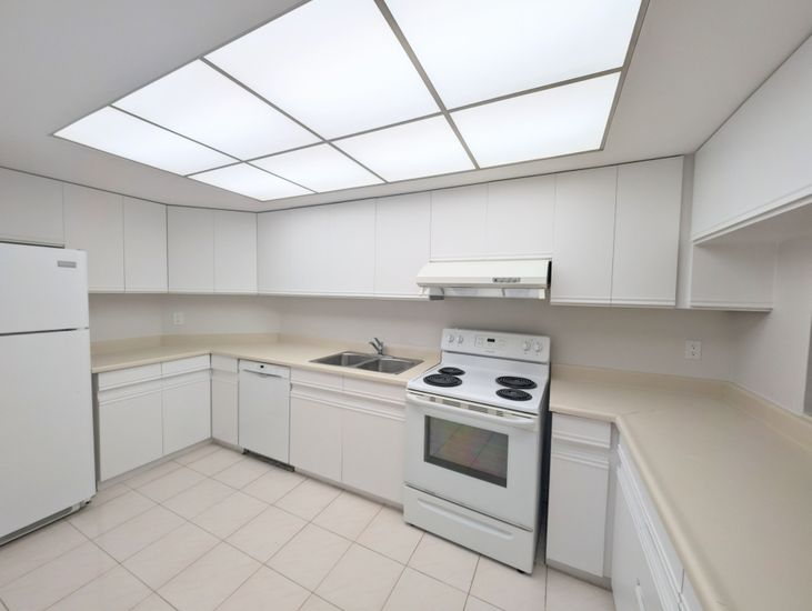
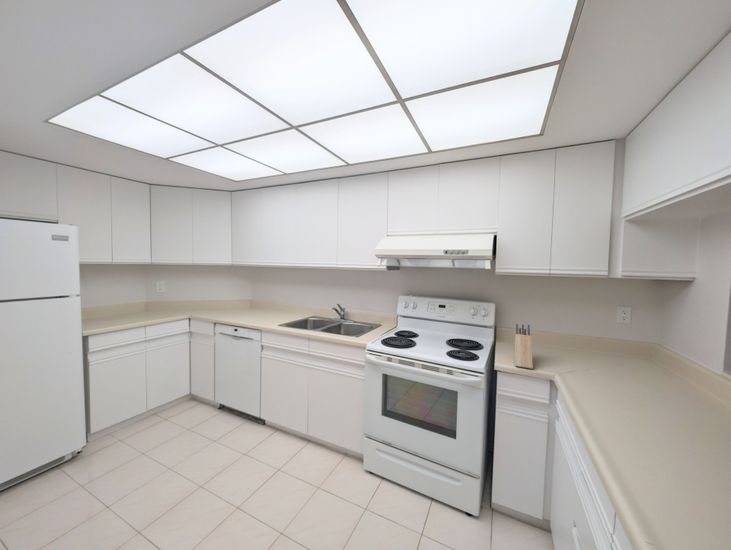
+ knife block [514,323,534,370]
